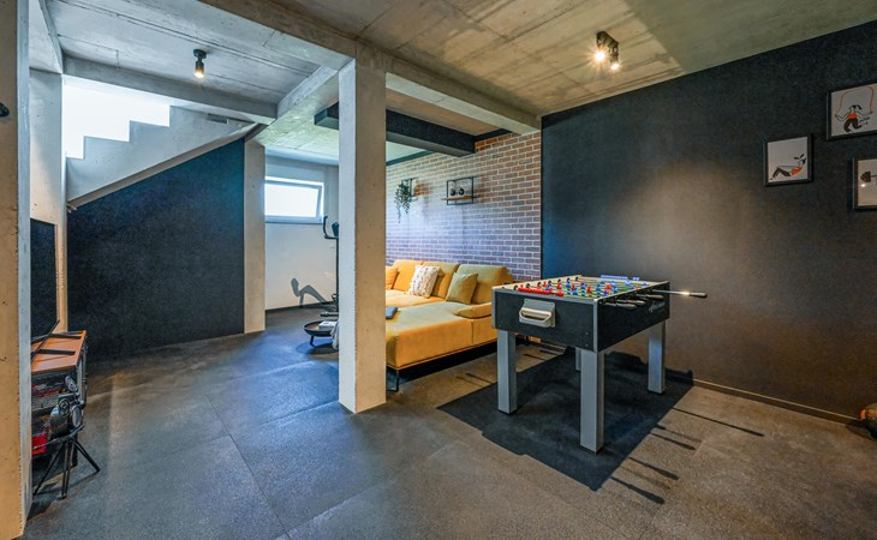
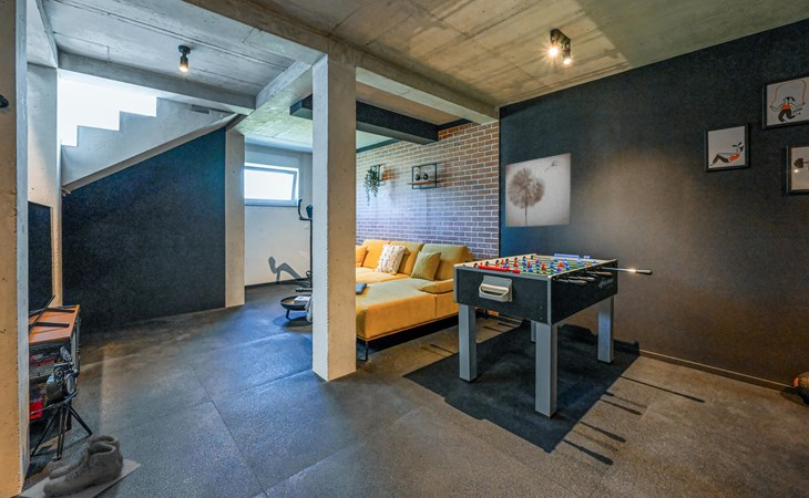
+ wall art [504,152,572,228]
+ boots [18,434,142,498]
